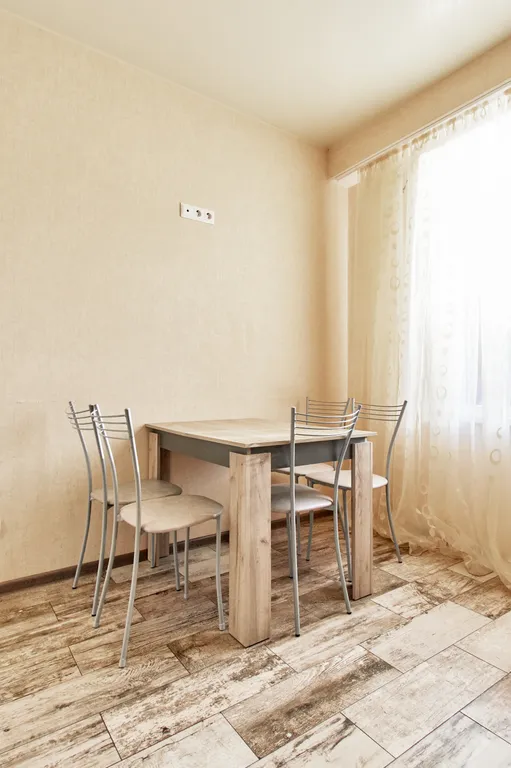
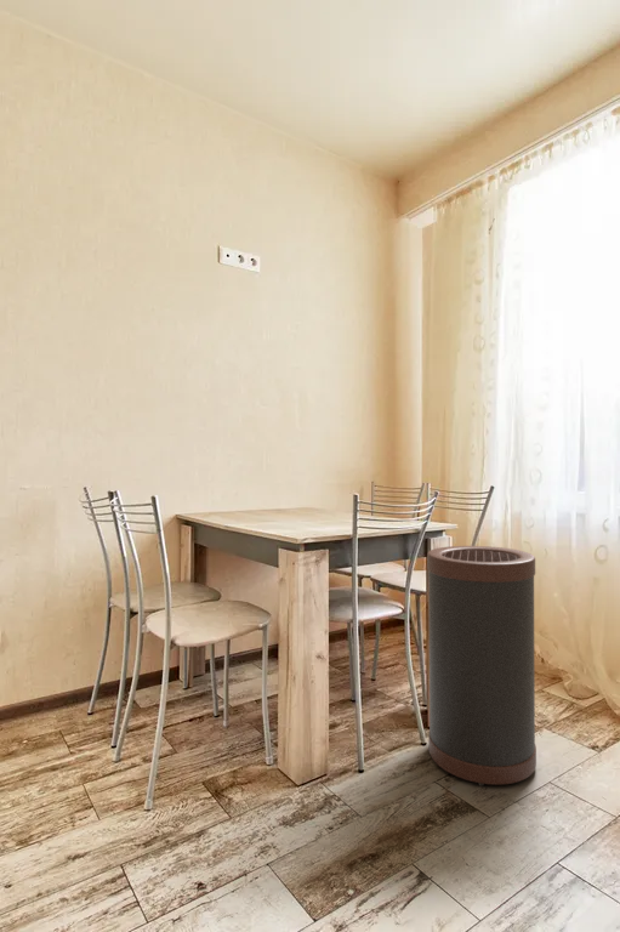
+ trash can [426,545,537,788]
